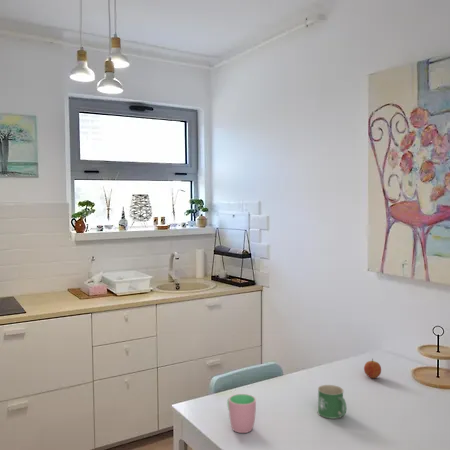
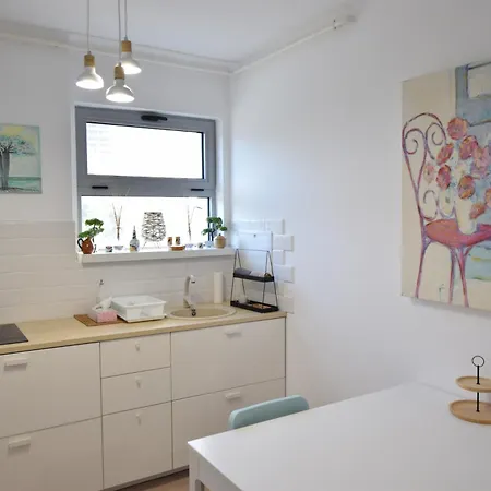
- mug [317,384,348,420]
- fruit [363,358,382,379]
- cup [226,393,257,434]
